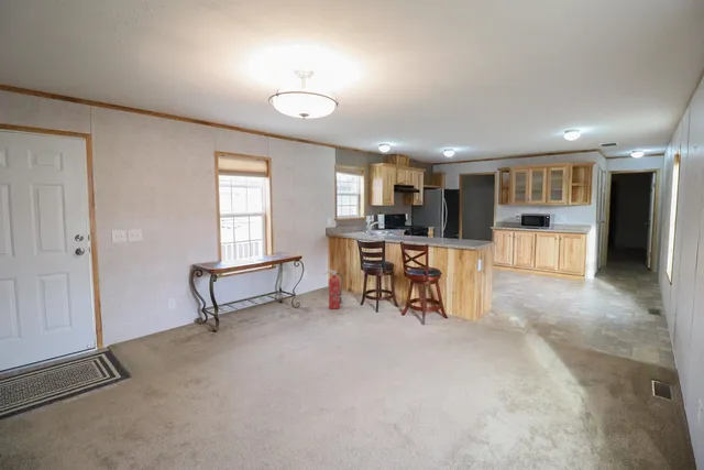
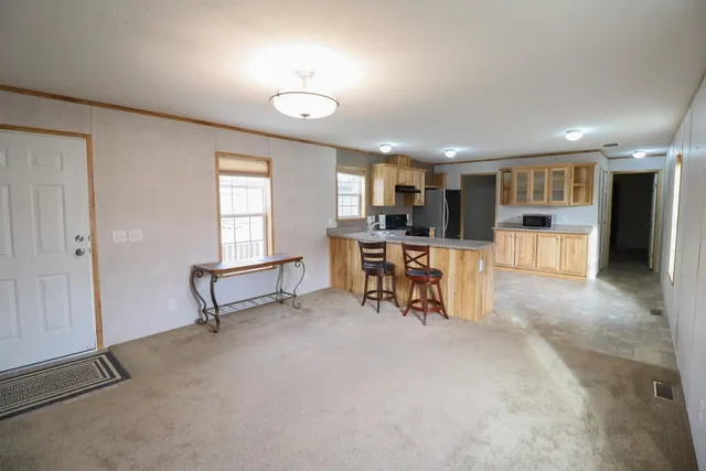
- fire extinguisher [321,269,344,310]
